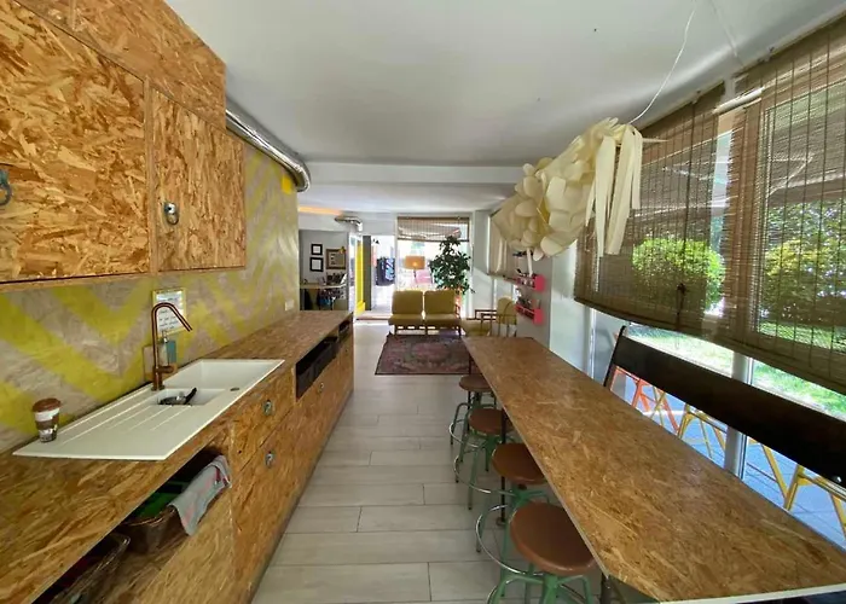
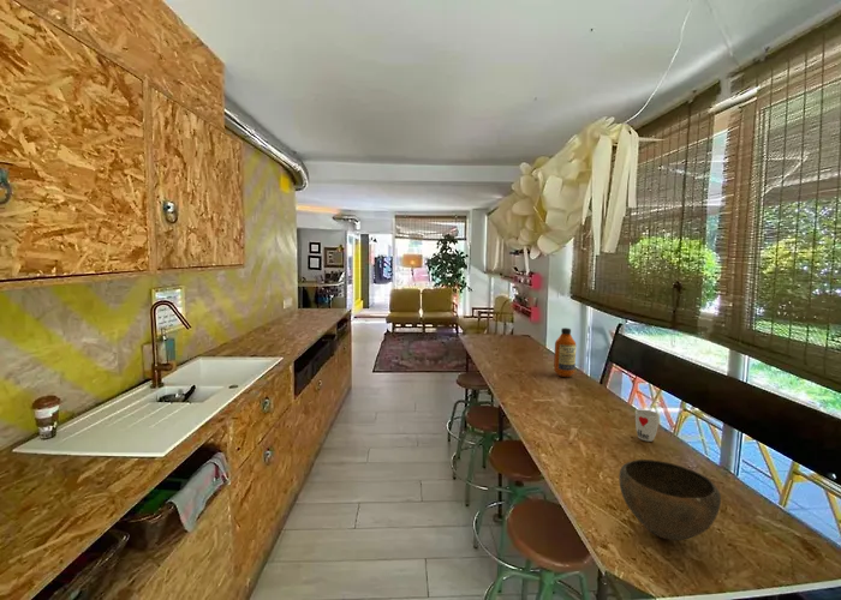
+ bottle [553,326,578,378]
+ bowl [618,458,722,541]
+ cup [634,408,661,443]
